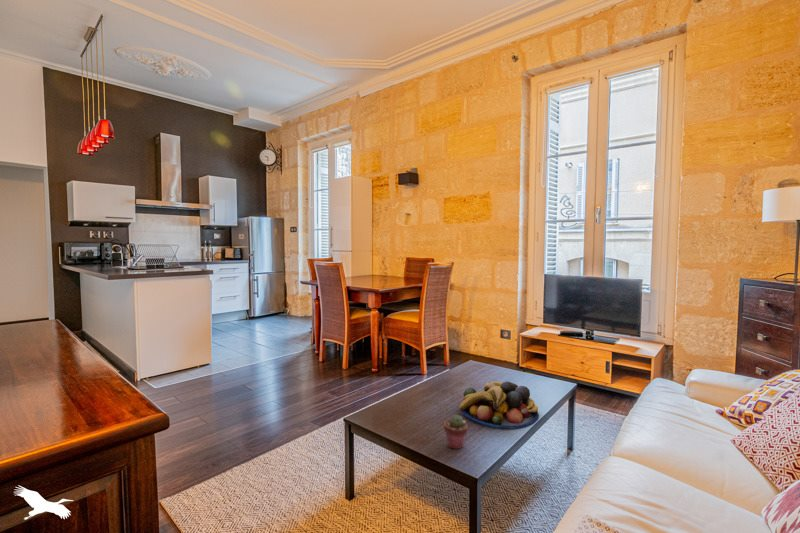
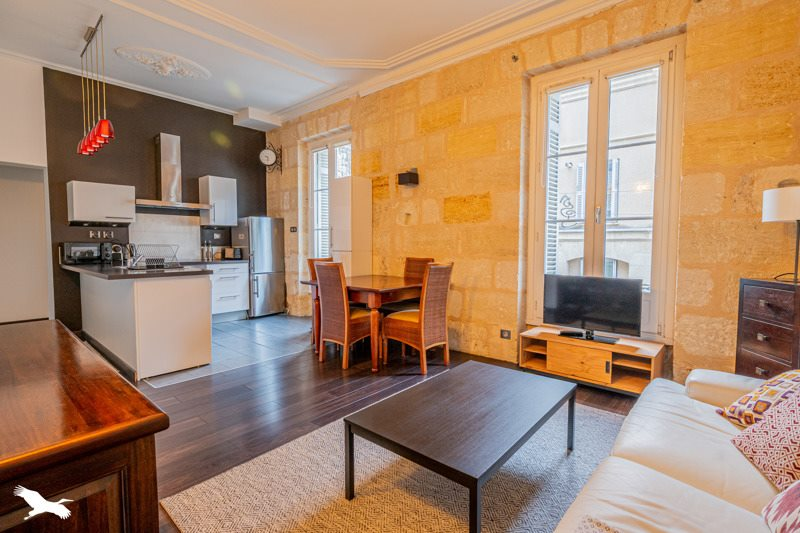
- potted succulent [443,414,469,450]
- fruit bowl [458,381,540,429]
